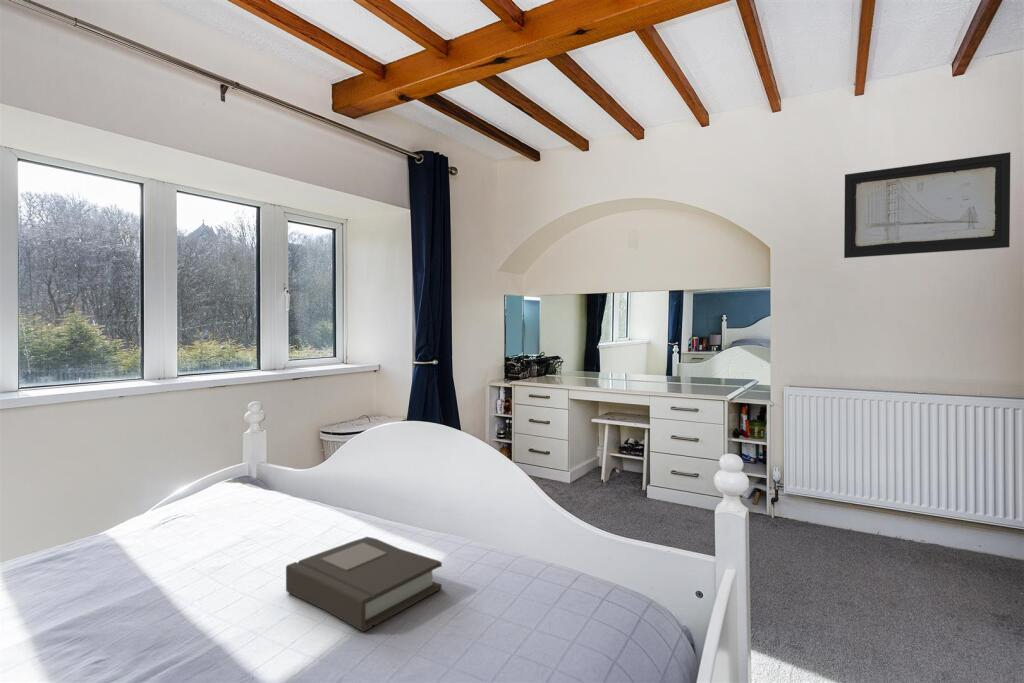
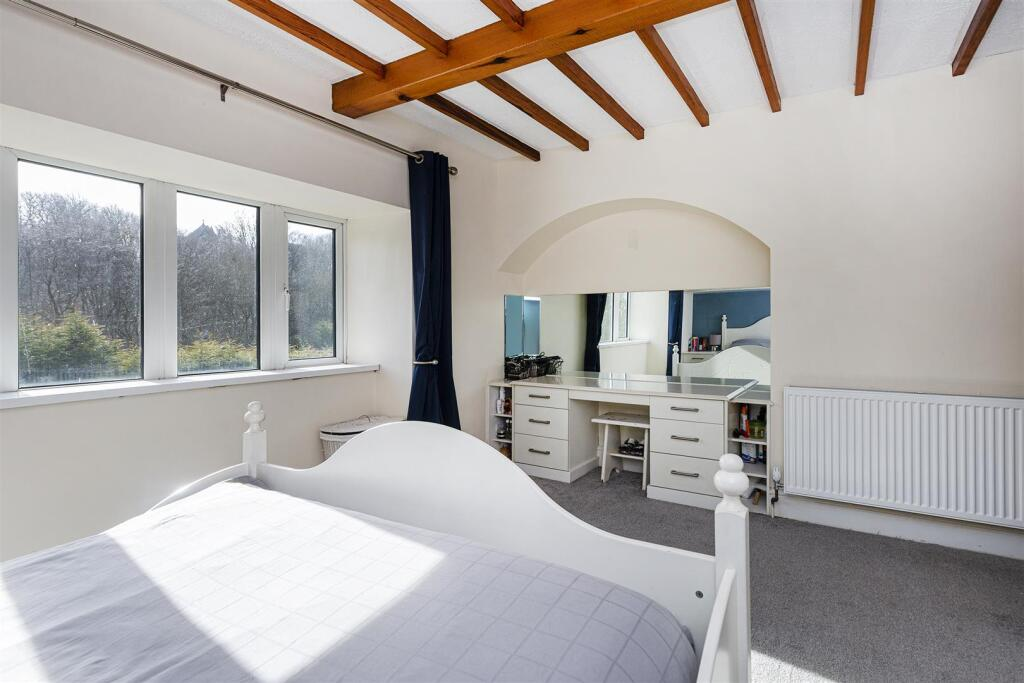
- wall art [843,151,1012,259]
- book [285,536,443,633]
